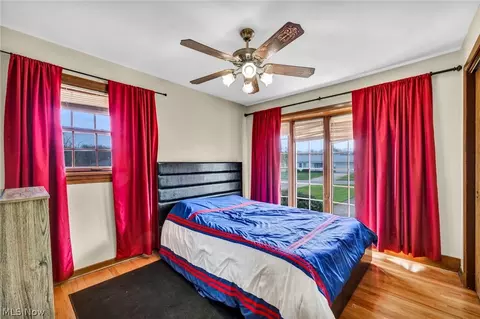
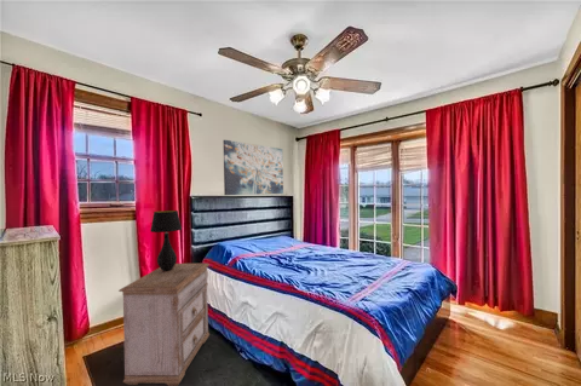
+ nightstand [117,263,211,386]
+ wall art [223,139,284,196]
+ table lamp [149,209,183,271]
